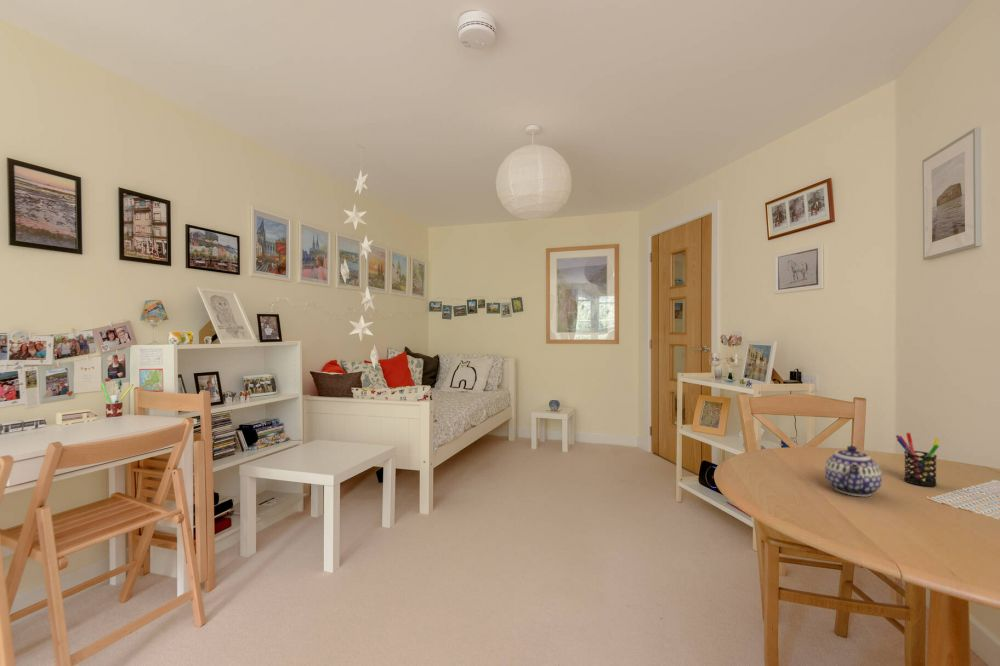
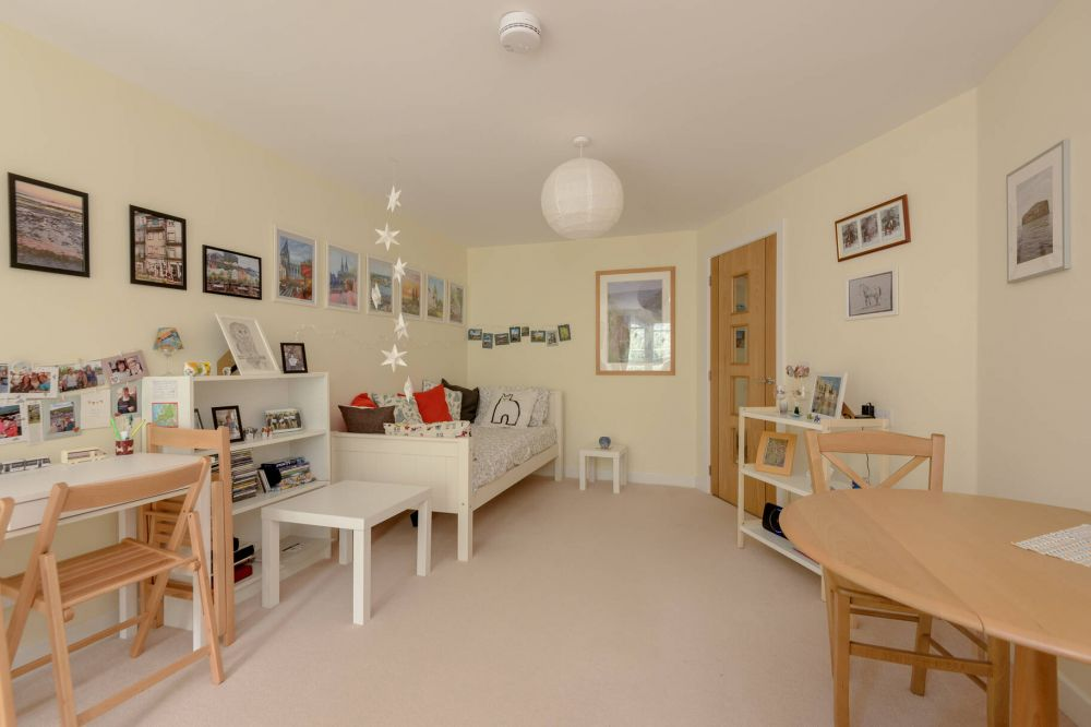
- pen holder [895,432,941,487]
- teapot [824,445,883,497]
